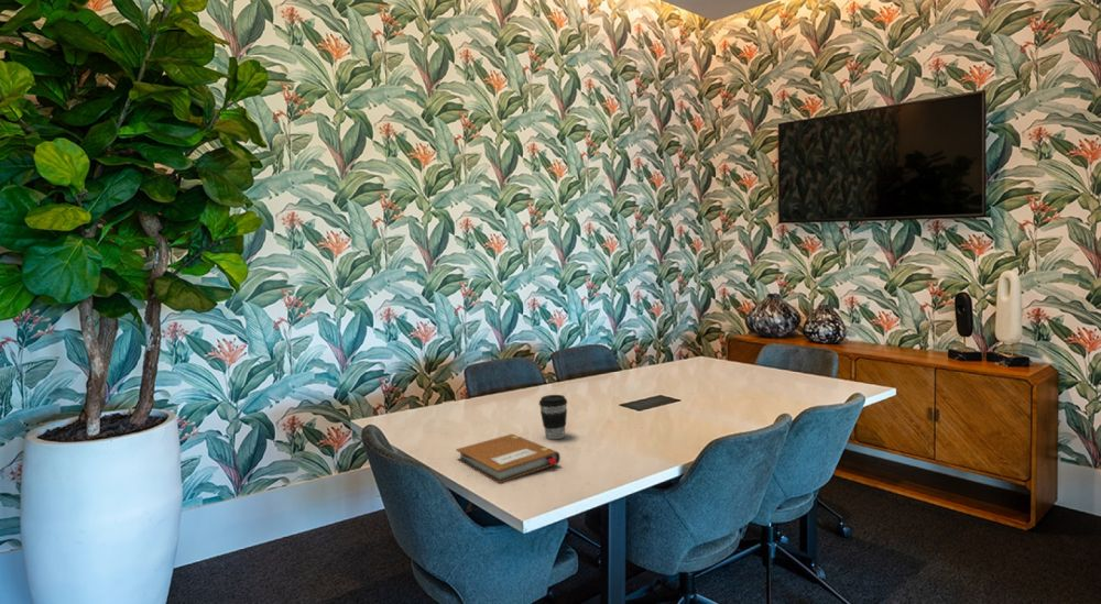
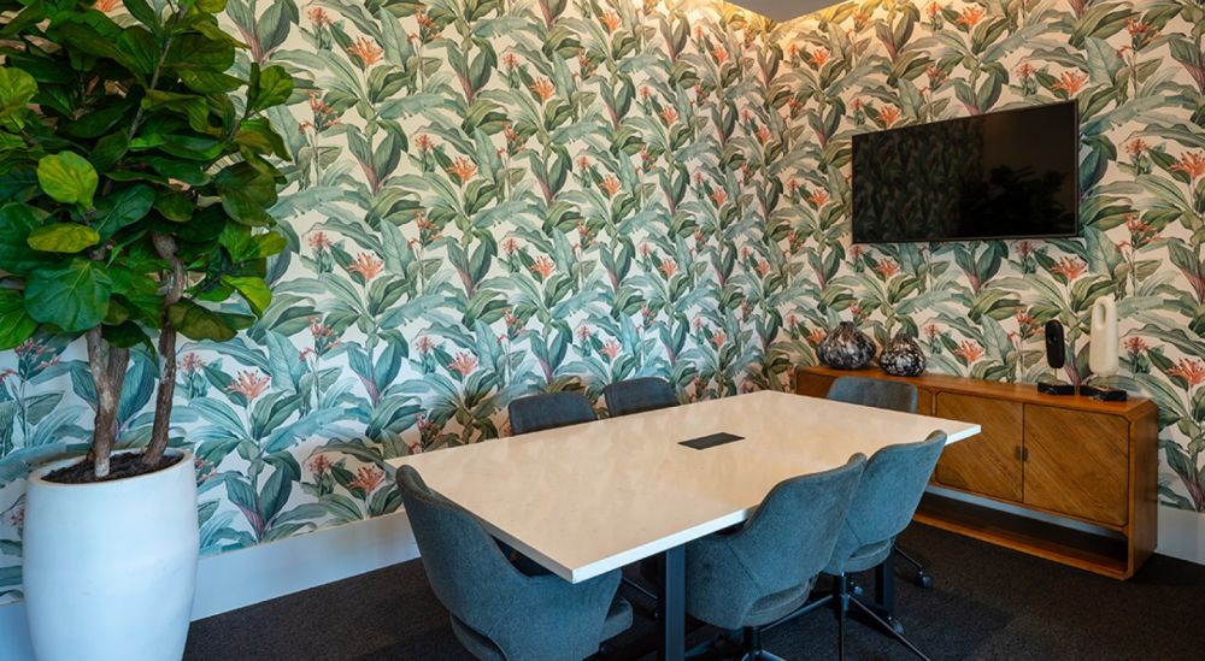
- coffee cup [538,394,568,440]
- notebook [455,433,562,484]
